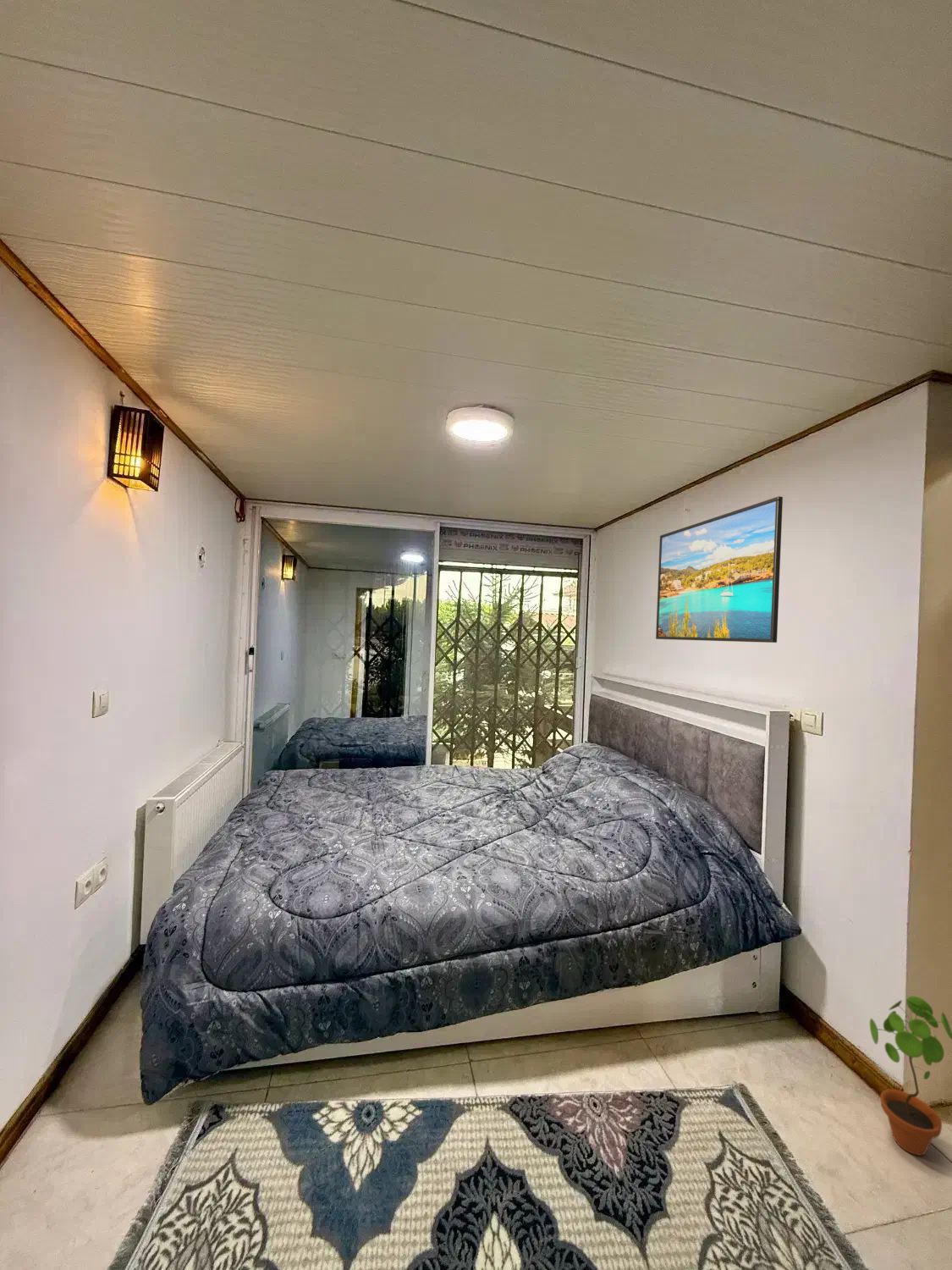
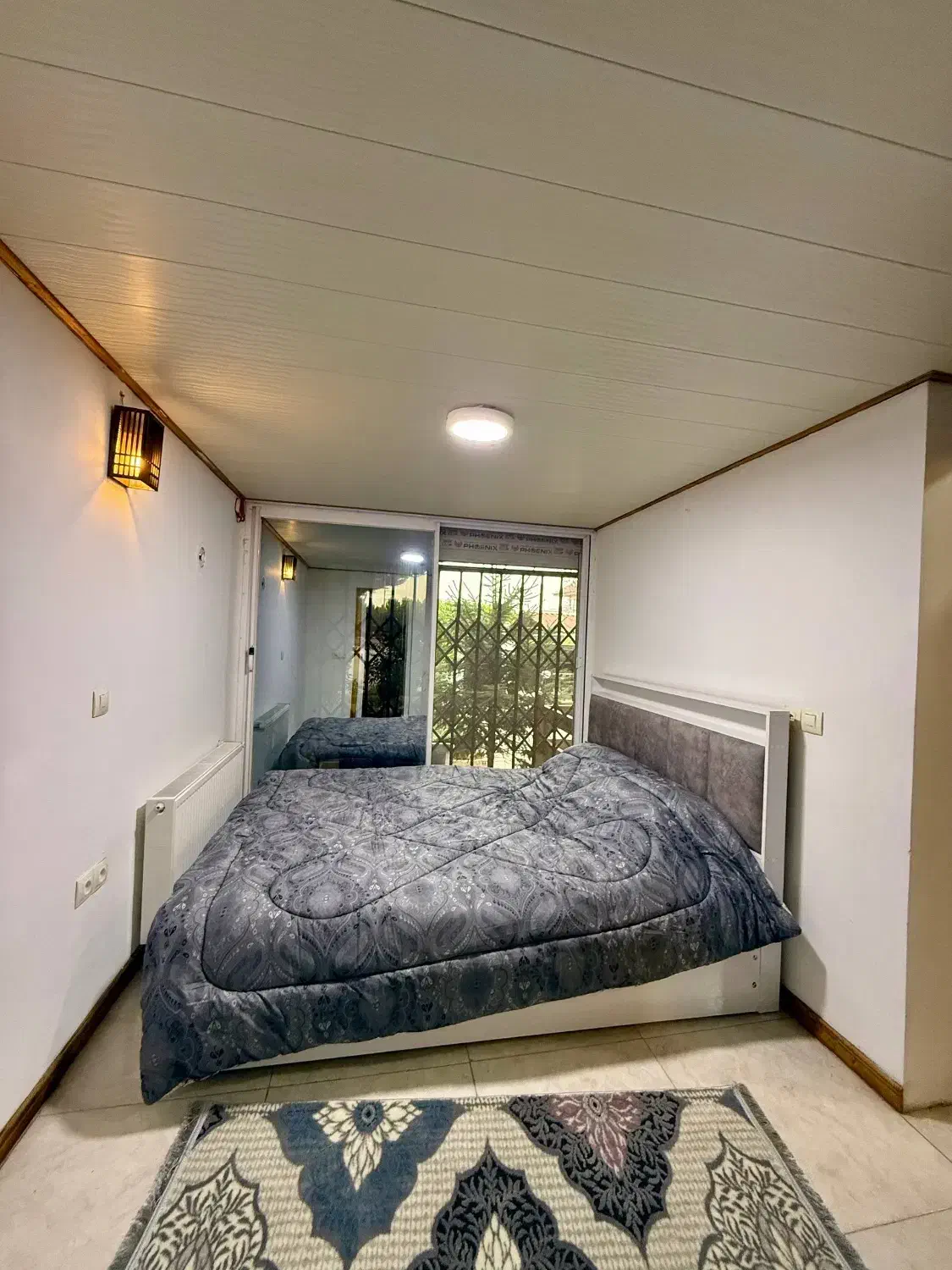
- potted plant [869,995,952,1157]
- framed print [655,495,784,643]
